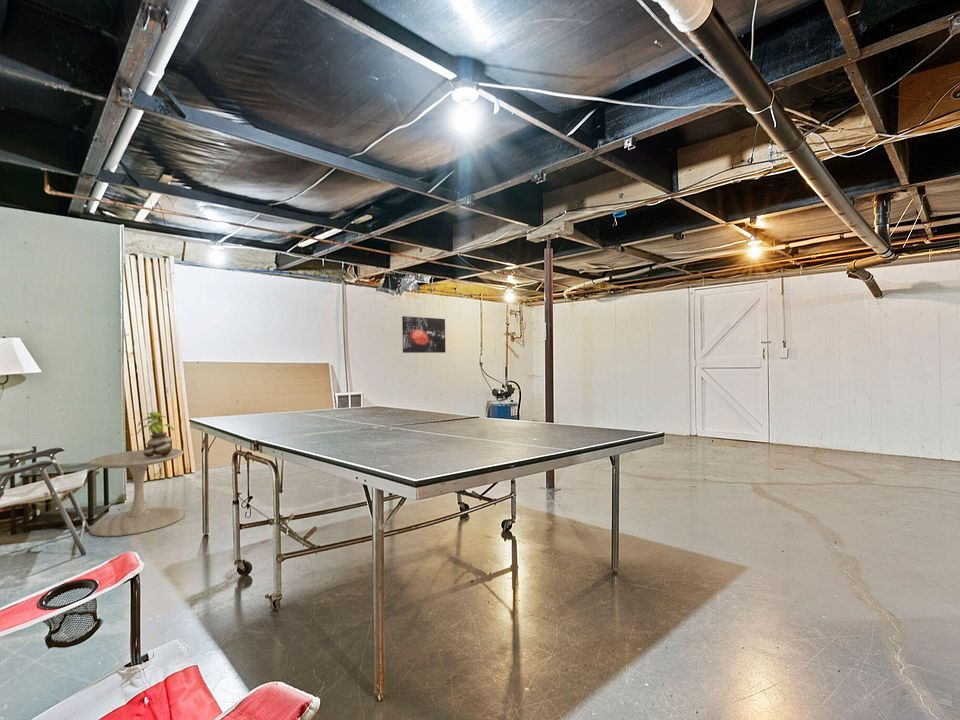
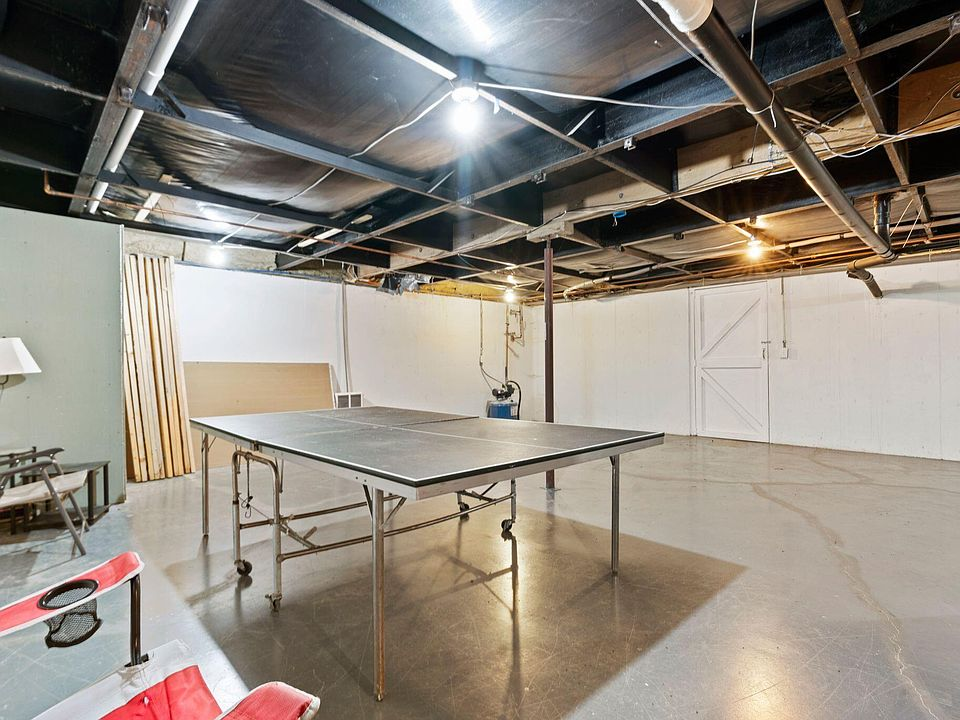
- side table [87,448,186,538]
- potted plant [136,411,175,457]
- wall art [401,315,447,354]
